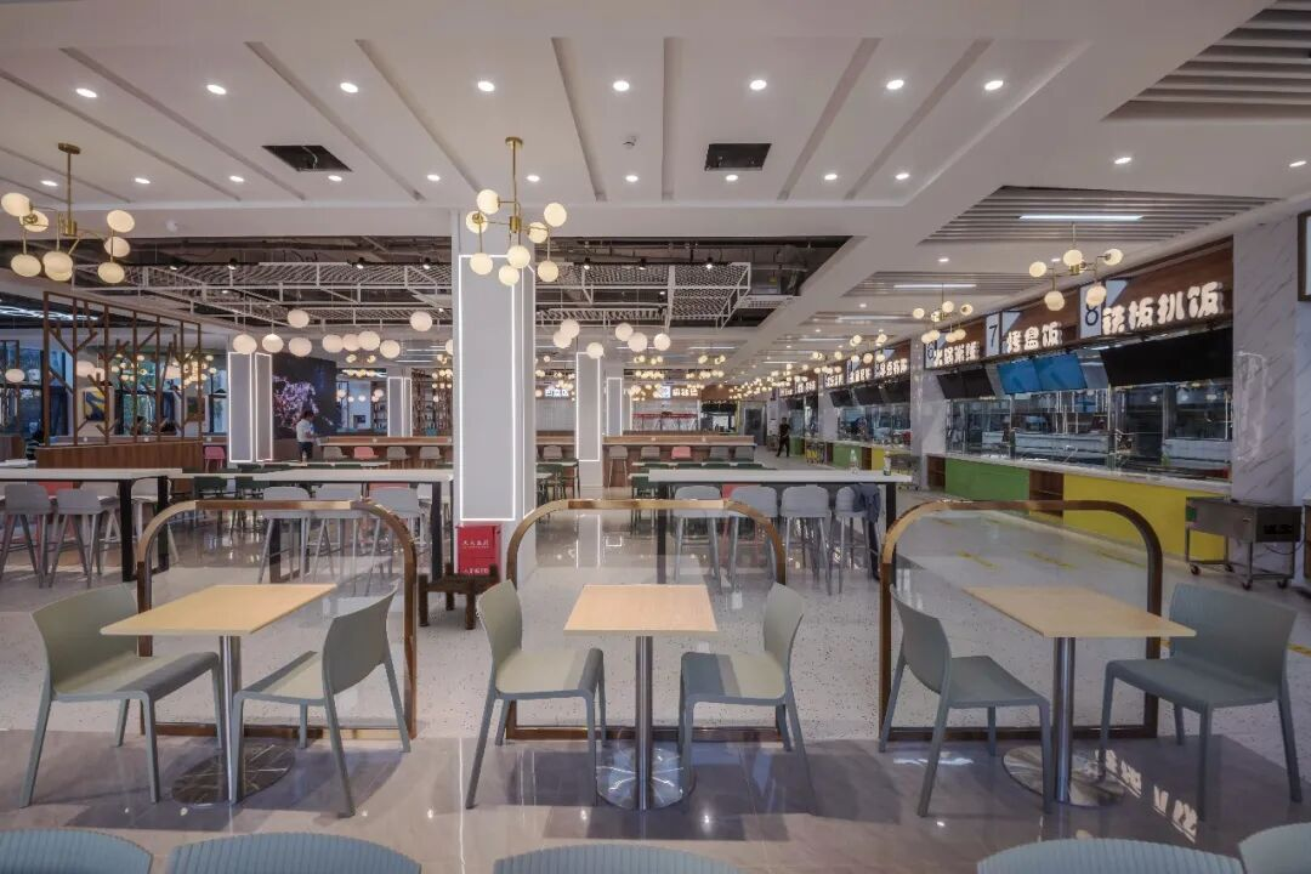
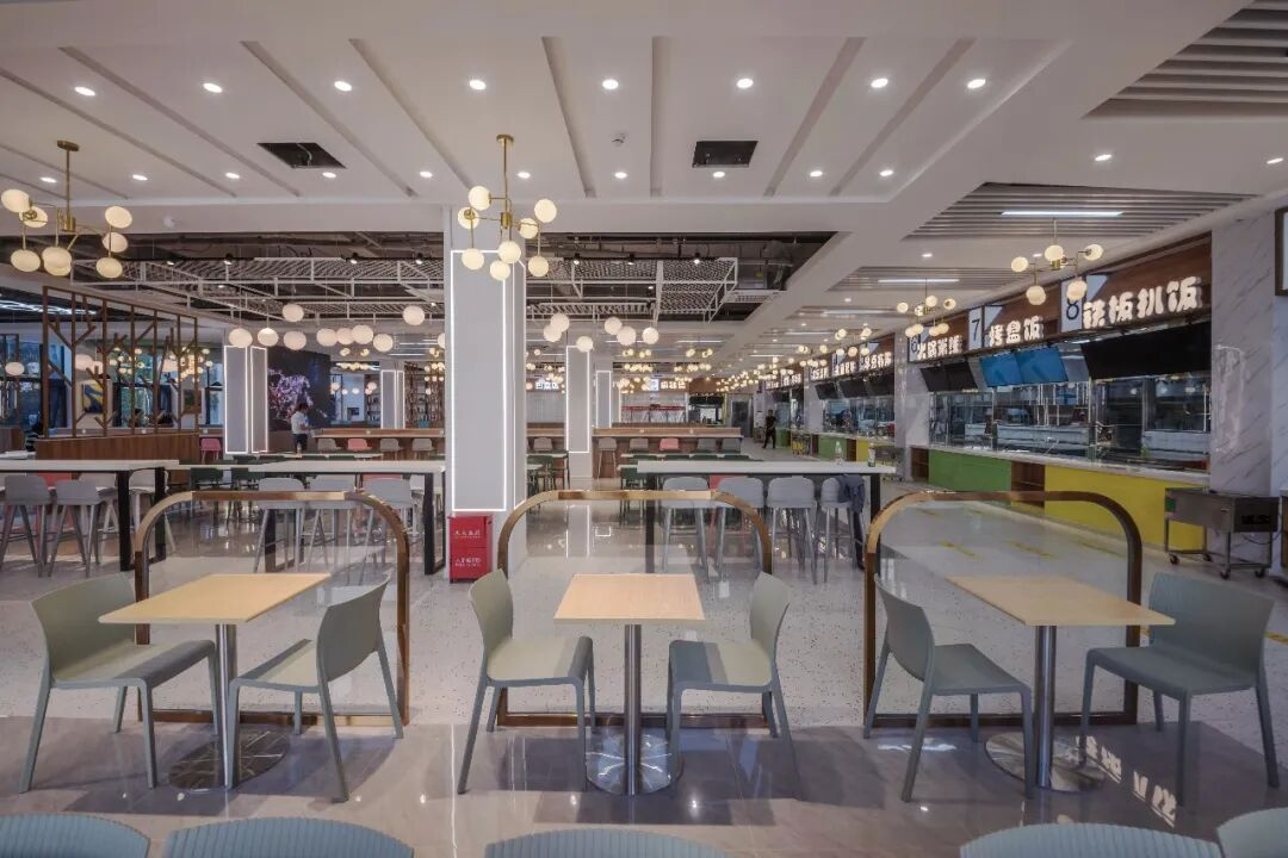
- stool [416,561,500,630]
